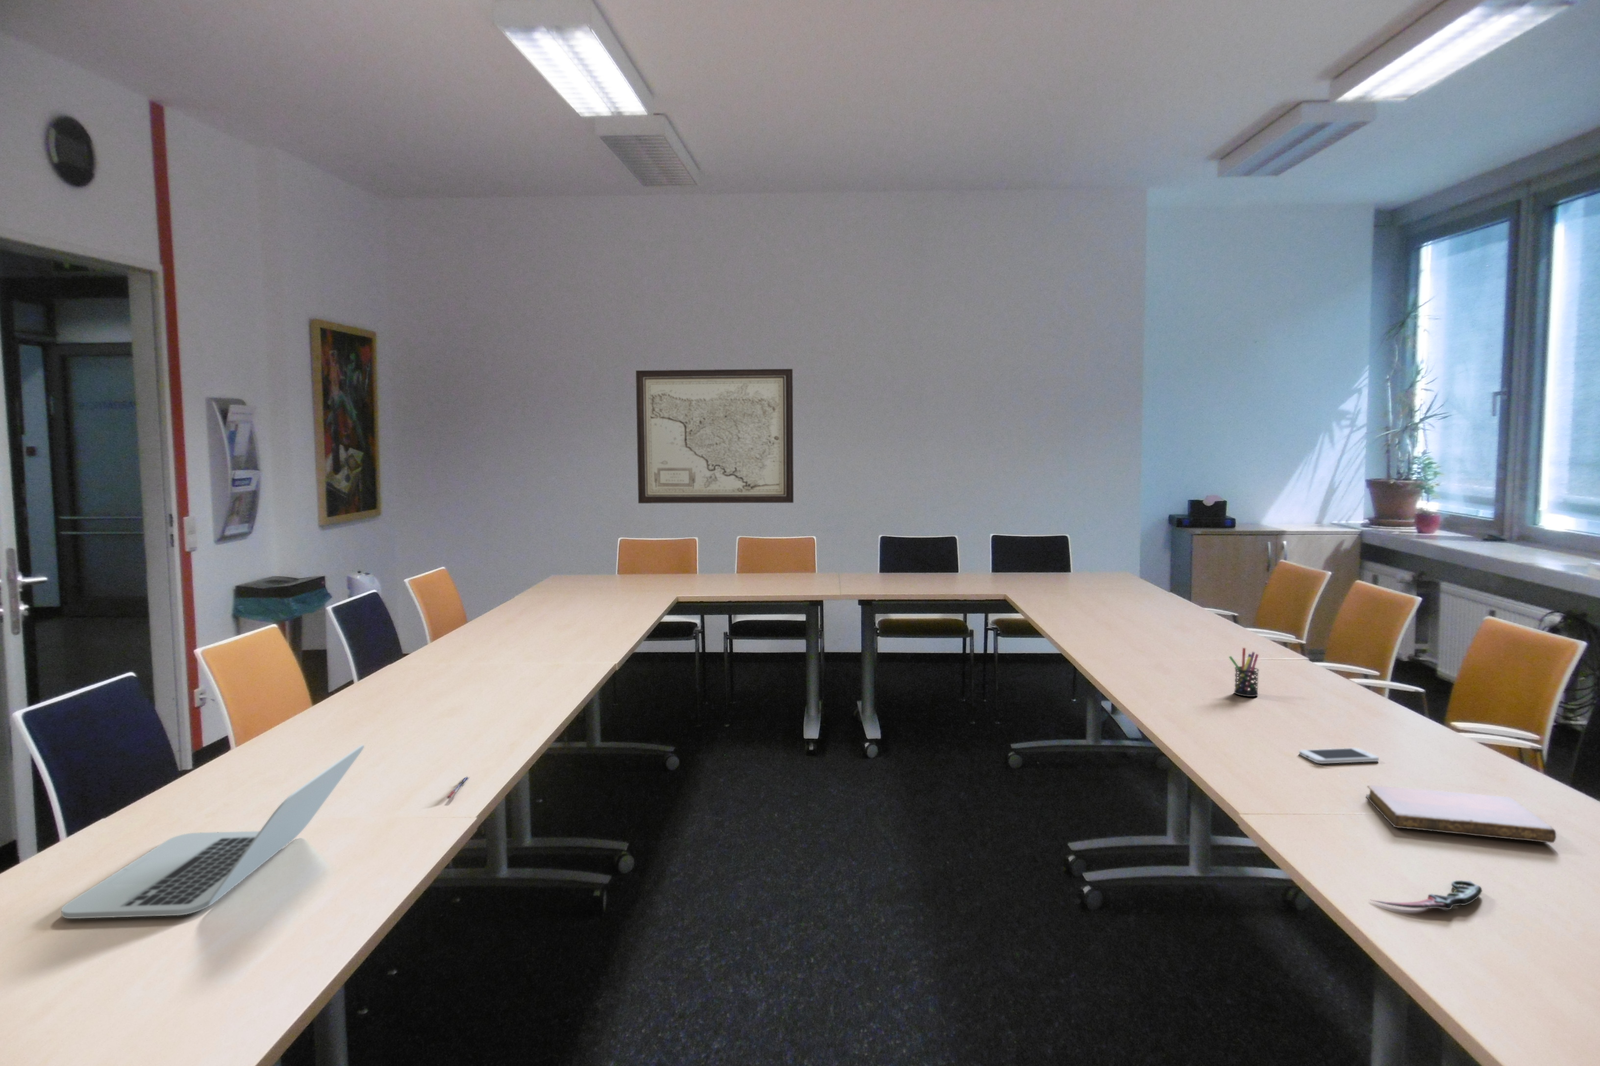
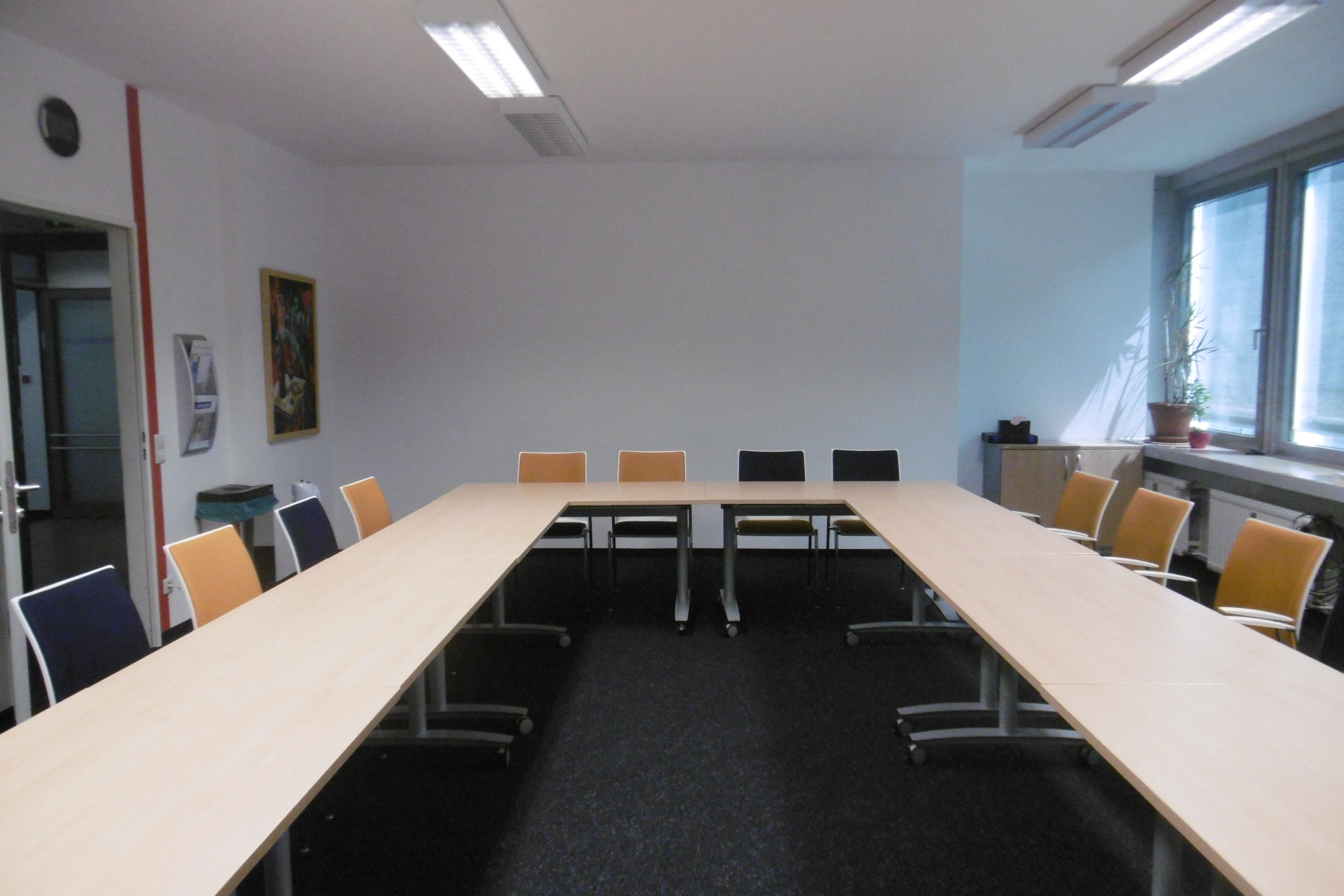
- smartphone [1299,747,1380,764]
- pen [445,776,469,800]
- wall art [636,369,794,504]
- notebook [1365,785,1557,844]
- pen [1369,880,1482,910]
- pen holder [1229,647,1260,697]
- laptop [61,744,364,918]
